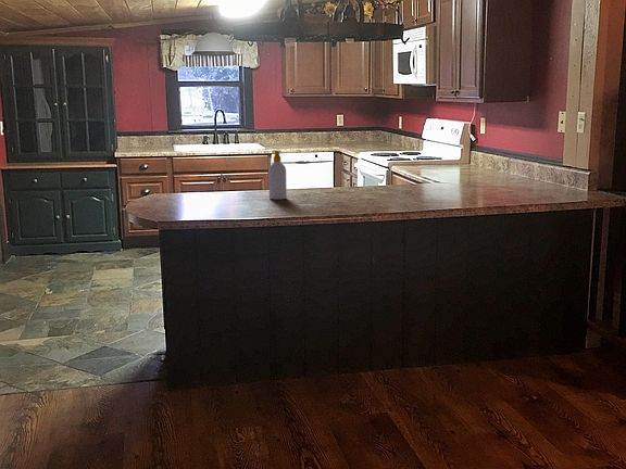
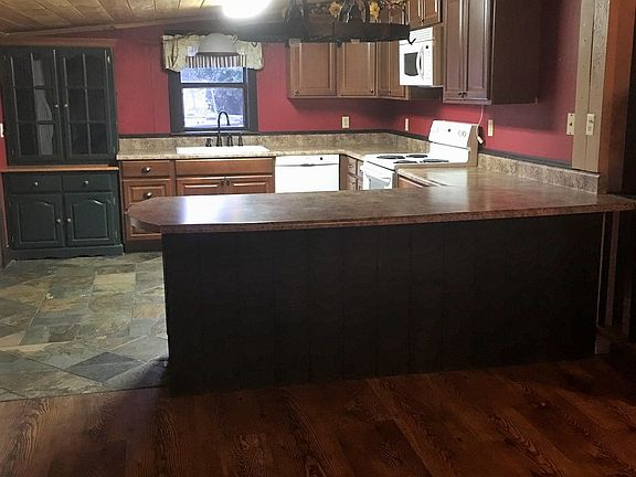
- soap bottle [267,149,288,201]
